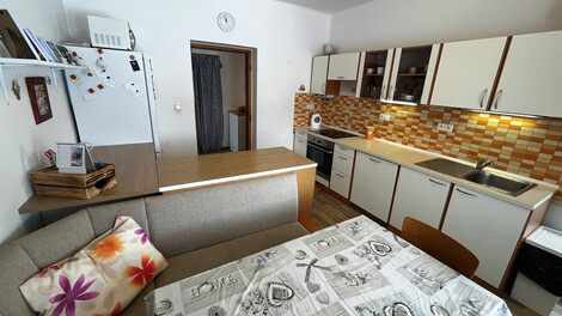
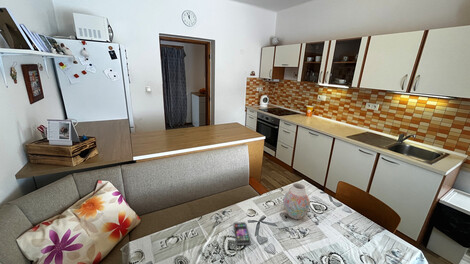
+ smartphone [233,221,252,246]
+ vase [283,182,311,220]
